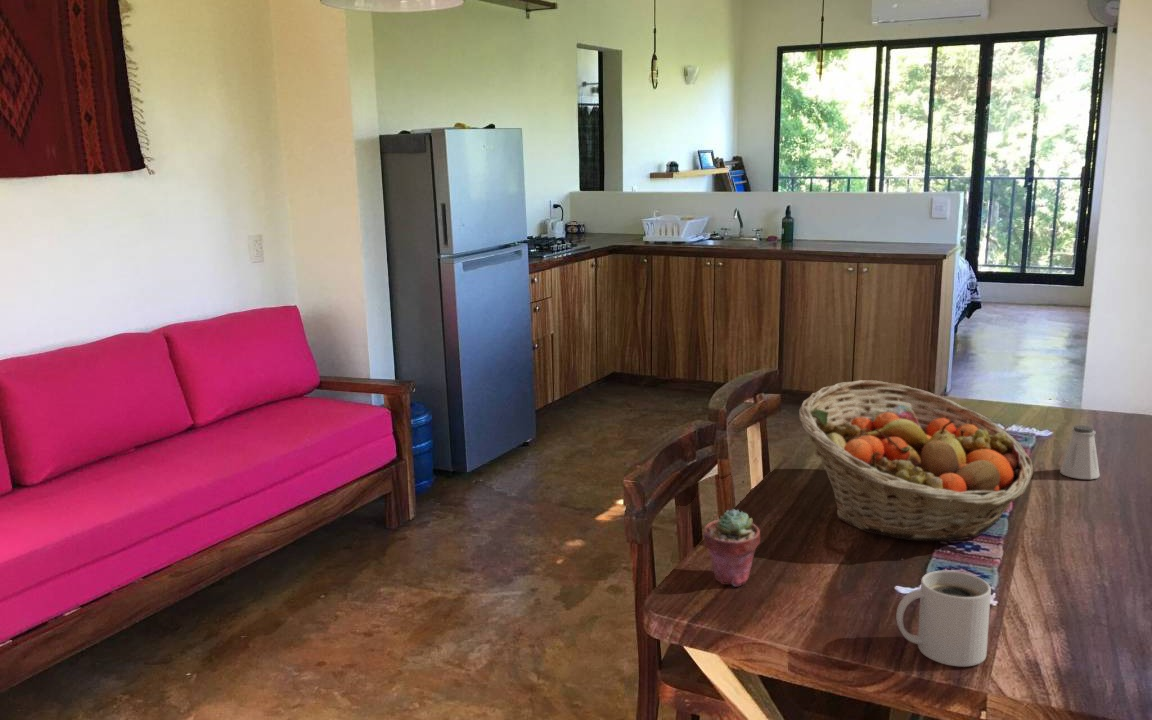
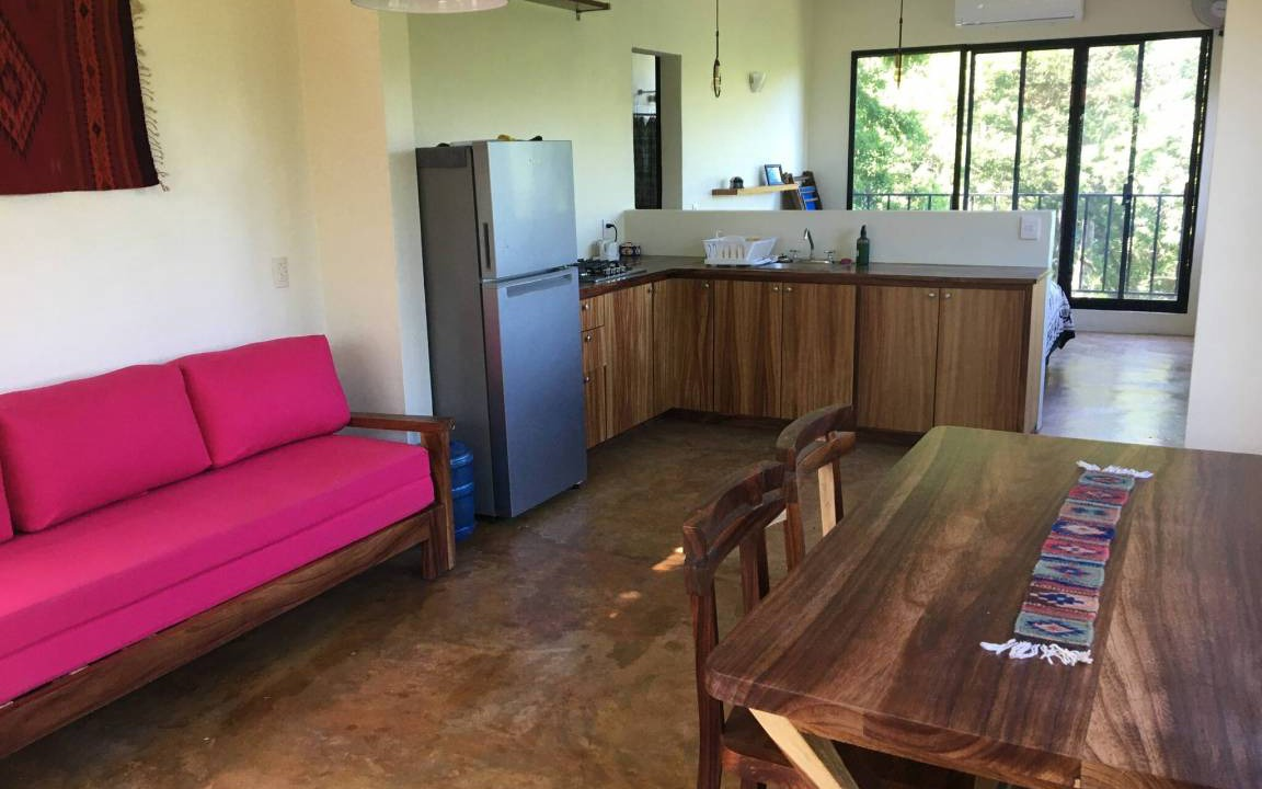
- potted succulent [703,508,761,587]
- saltshaker [1059,424,1101,480]
- fruit basket [798,379,1035,542]
- mug [895,569,992,668]
